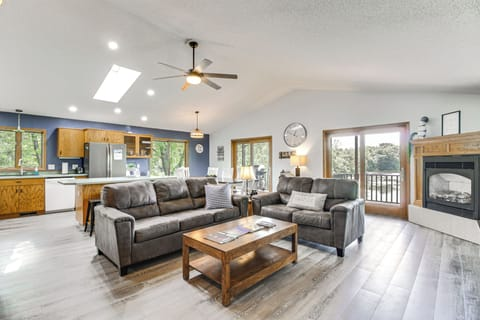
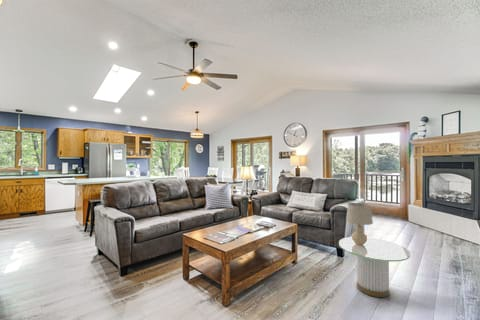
+ side table [338,236,411,298]
+ table lamp [345,202,374,246]
